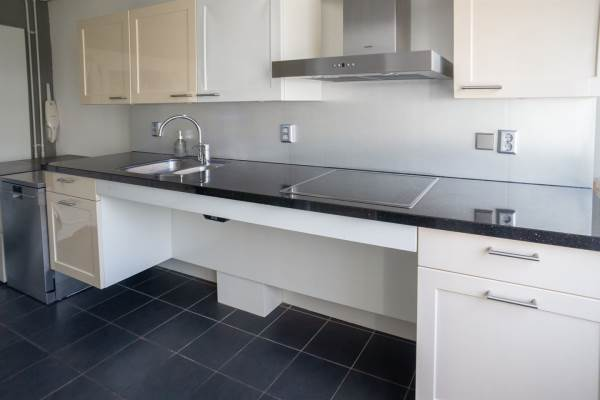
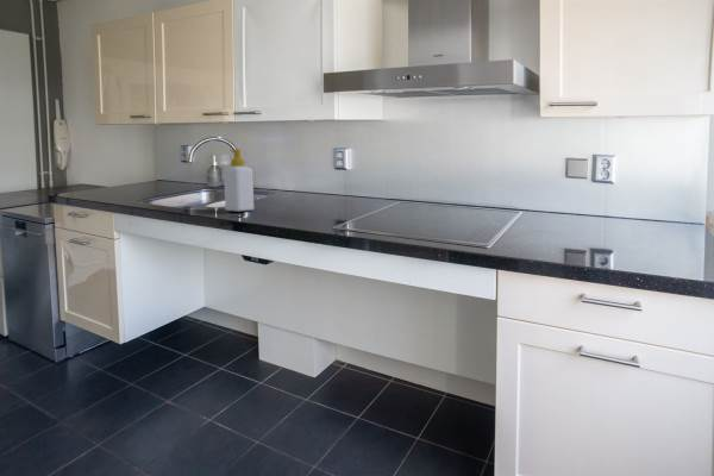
+ soap bottle [223,148,255,213]
